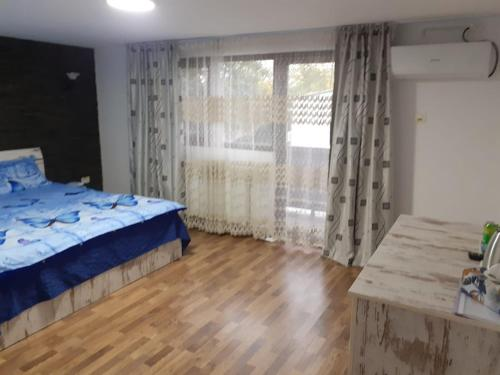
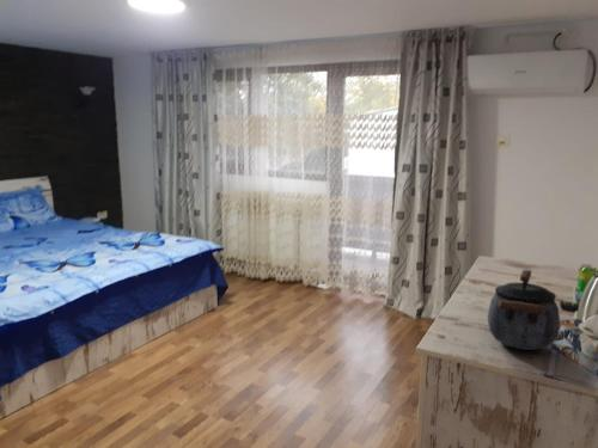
+ kettle [487,269,561,351]
